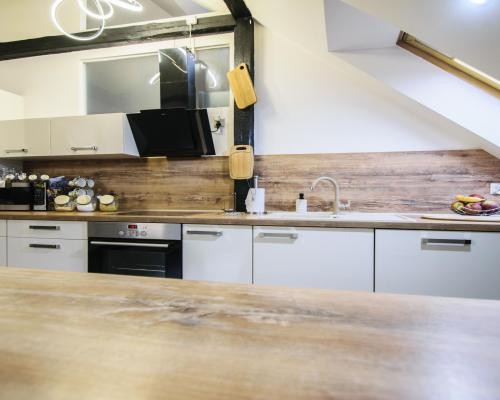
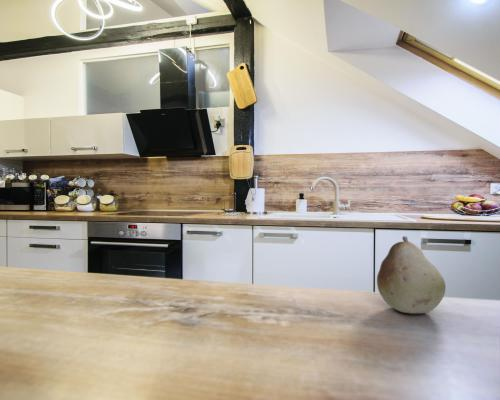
+ fruit [376,235,447,314]
